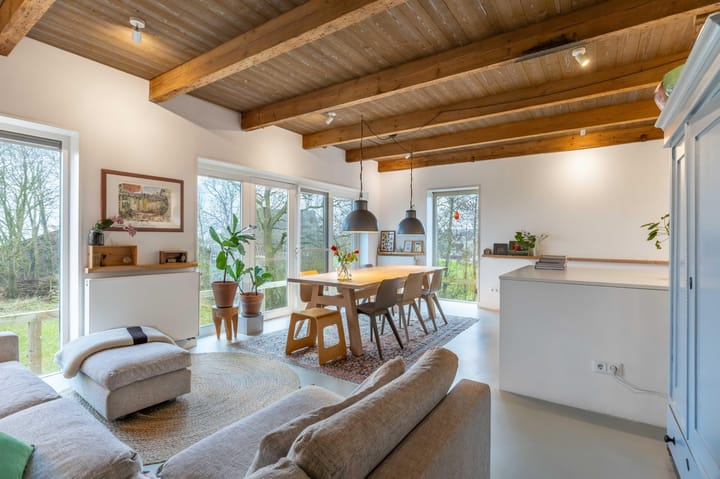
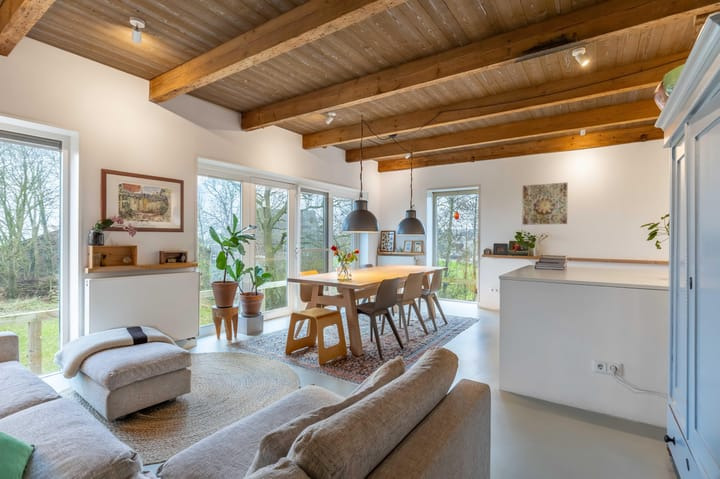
+ wall art [521,182,568,226]
